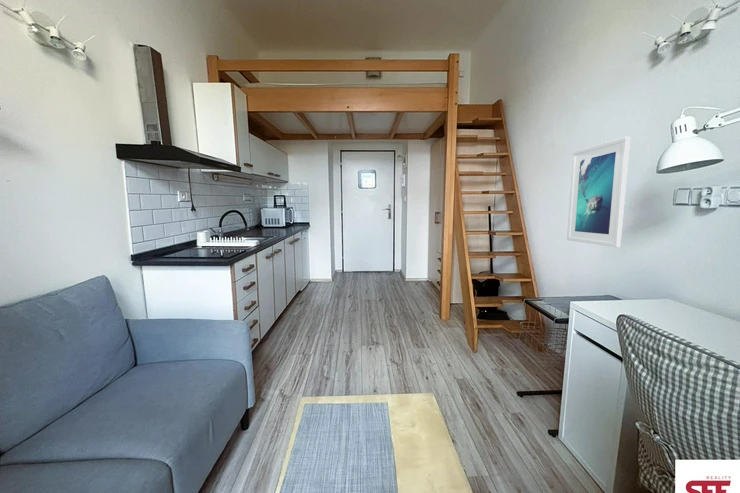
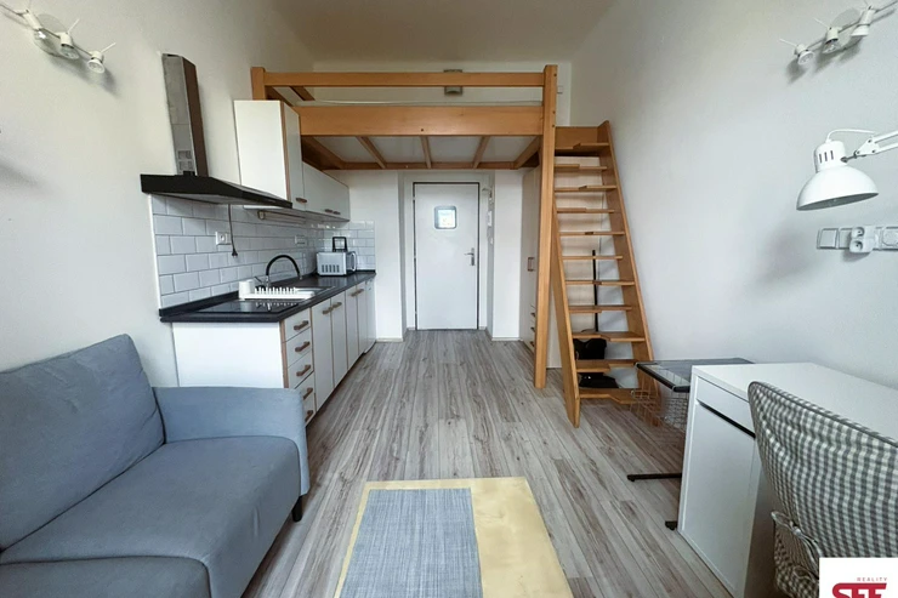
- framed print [566,135,631,248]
